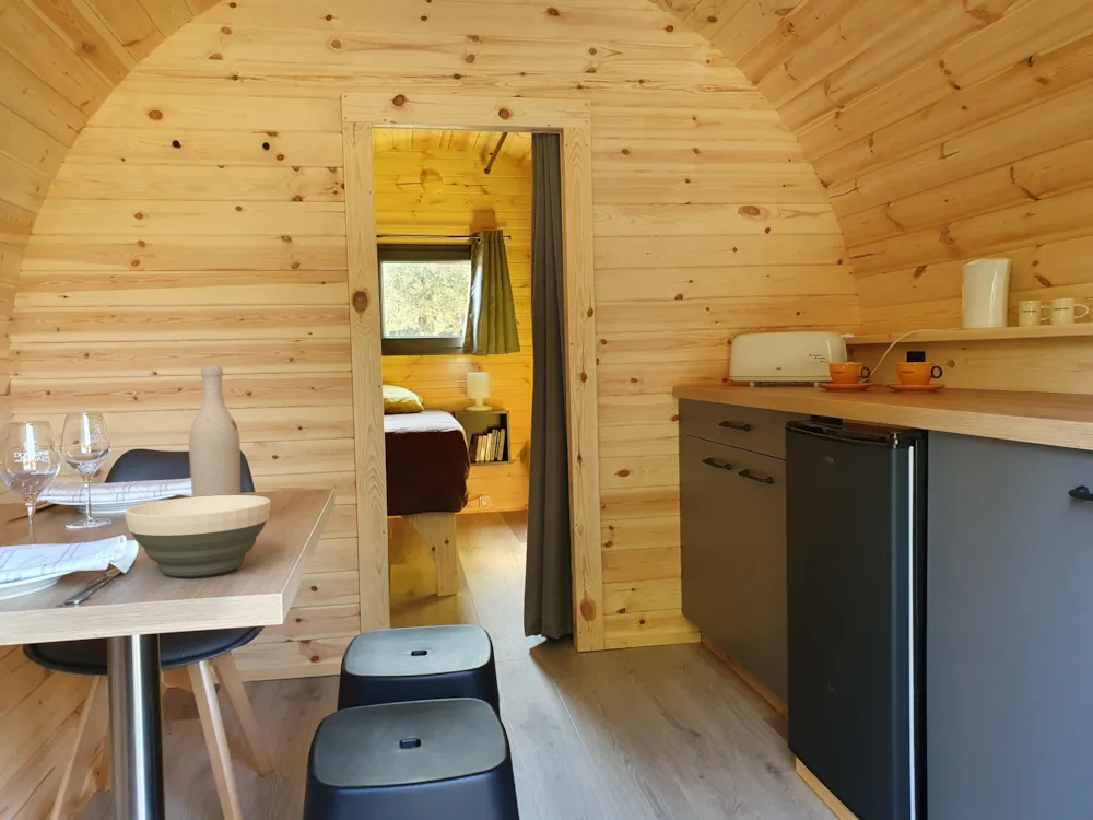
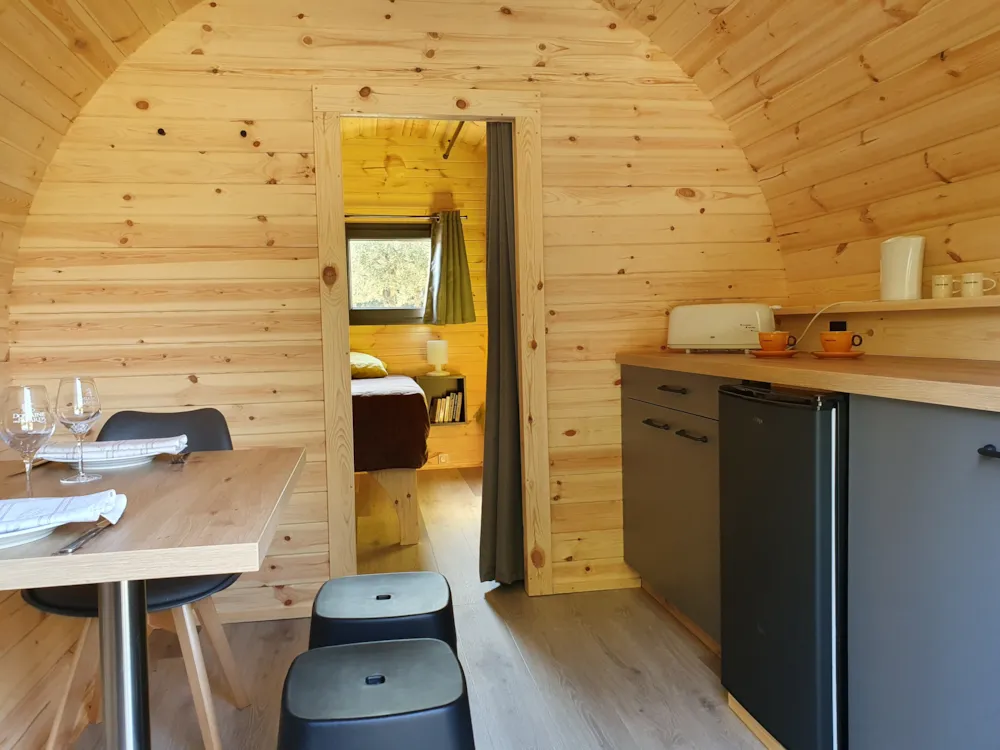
- bowl [125,494,271,578]
- wine bottle [188,365,242,497]
